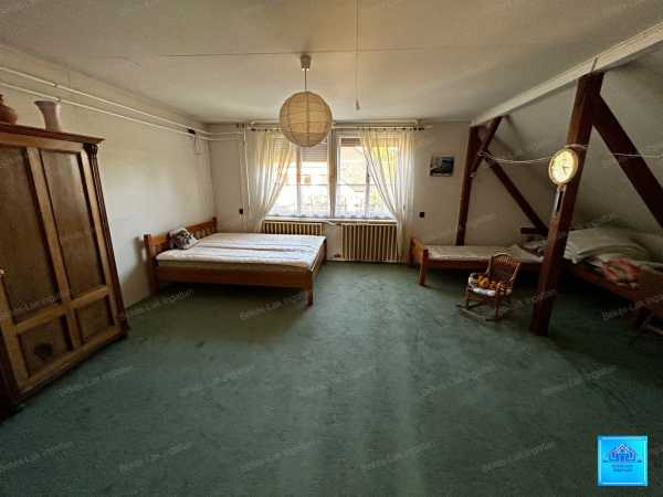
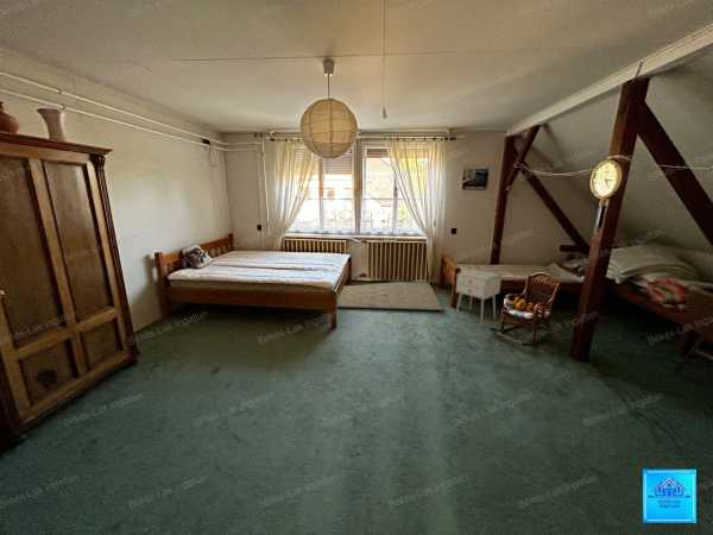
+ nightstand [454,269,503,327]
+ rug [336,281,444,311]
